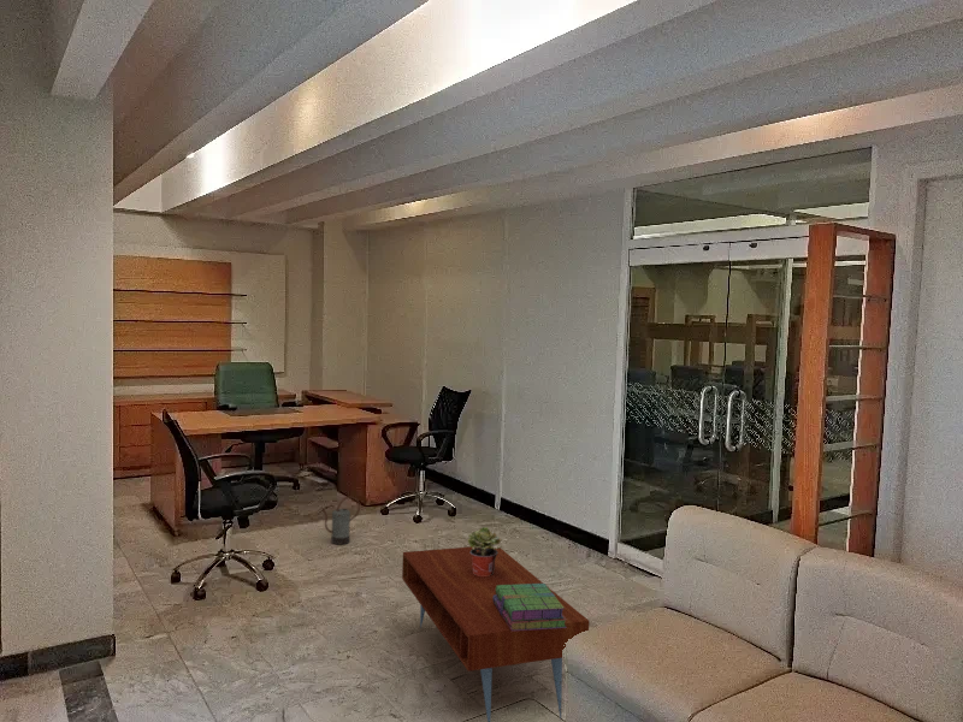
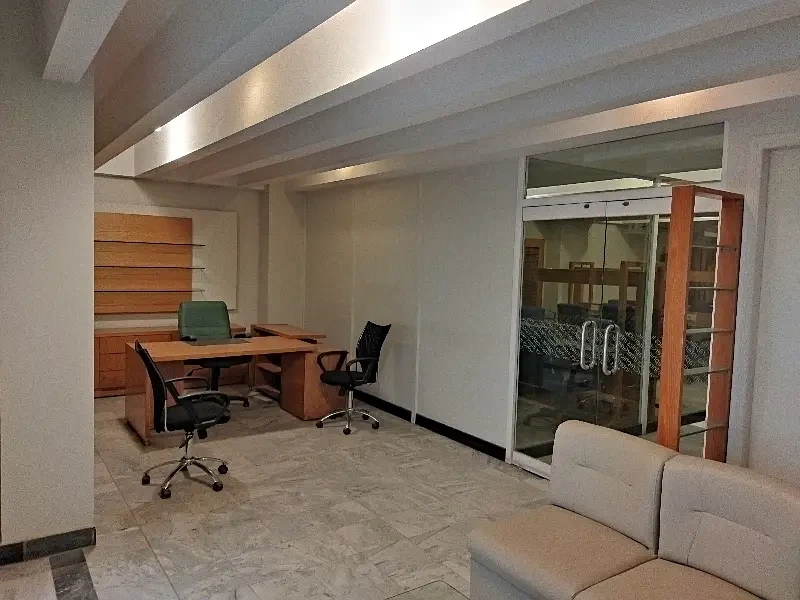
- coffee table [401,545,590,722]
- watering can [320,496,361,546]
- stack of books [492,582,567,631]
- potted plant [467,526,503,576]
